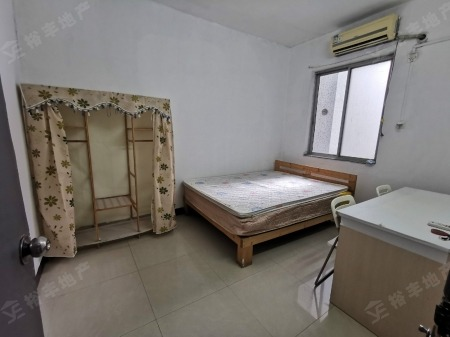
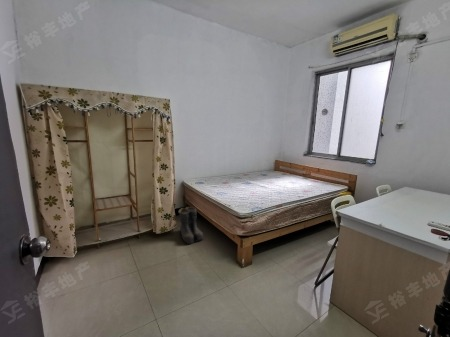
+ boots [177,206,206,245]
